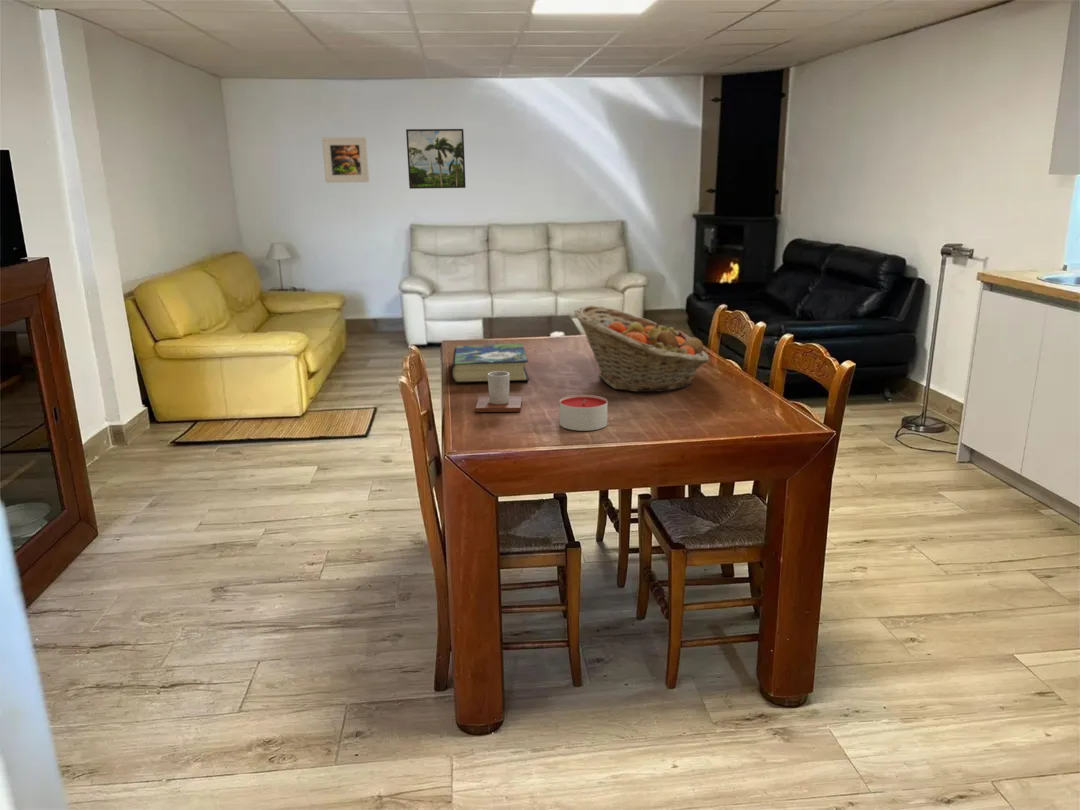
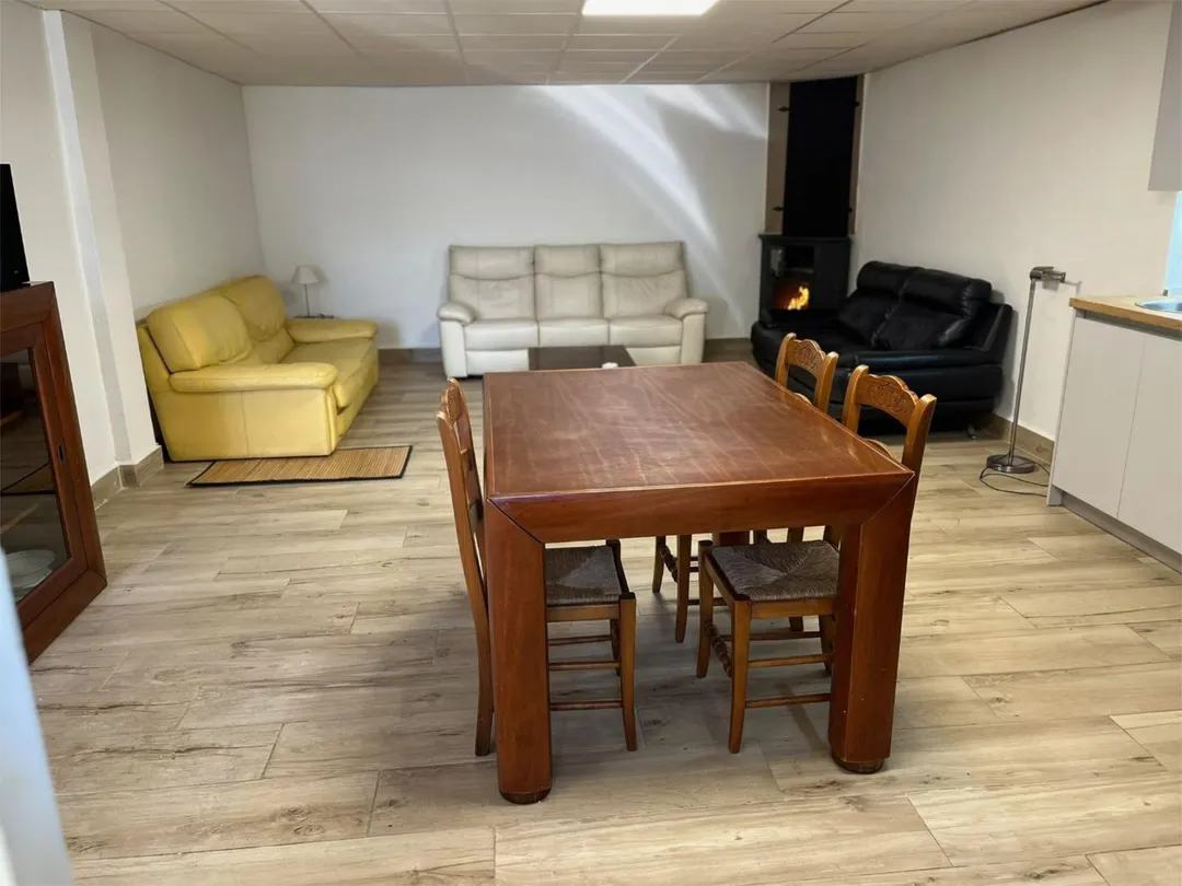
- candle [559,394,609,432]
- book [450,343,530,384]
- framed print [321,136,370,184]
- fruit basket [573,305,710,393]
- mug [474,371,523,413]
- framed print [405,128,467,190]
